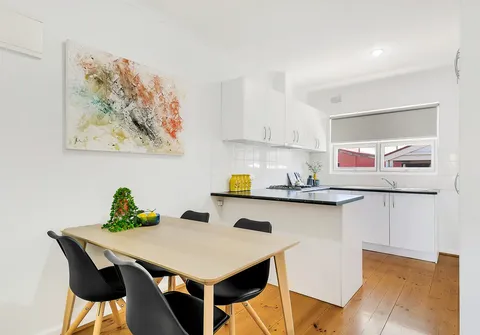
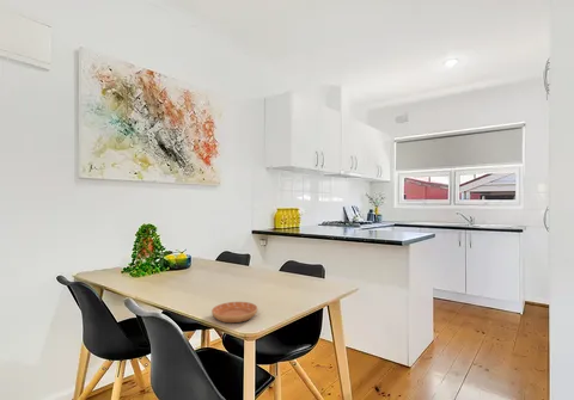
+ saucer [210,301,258,324]
